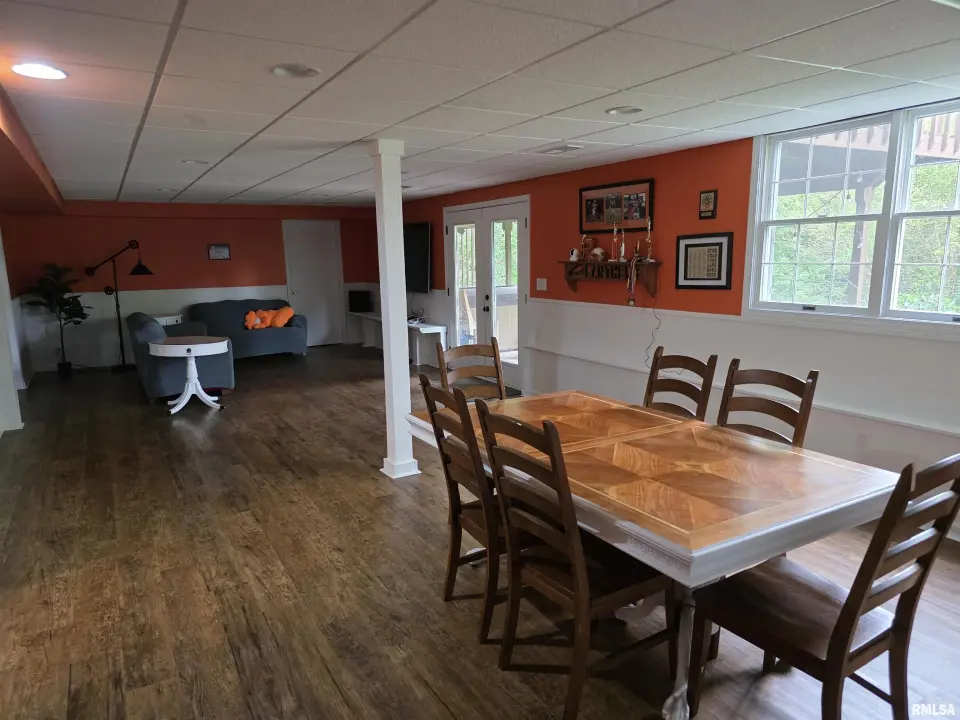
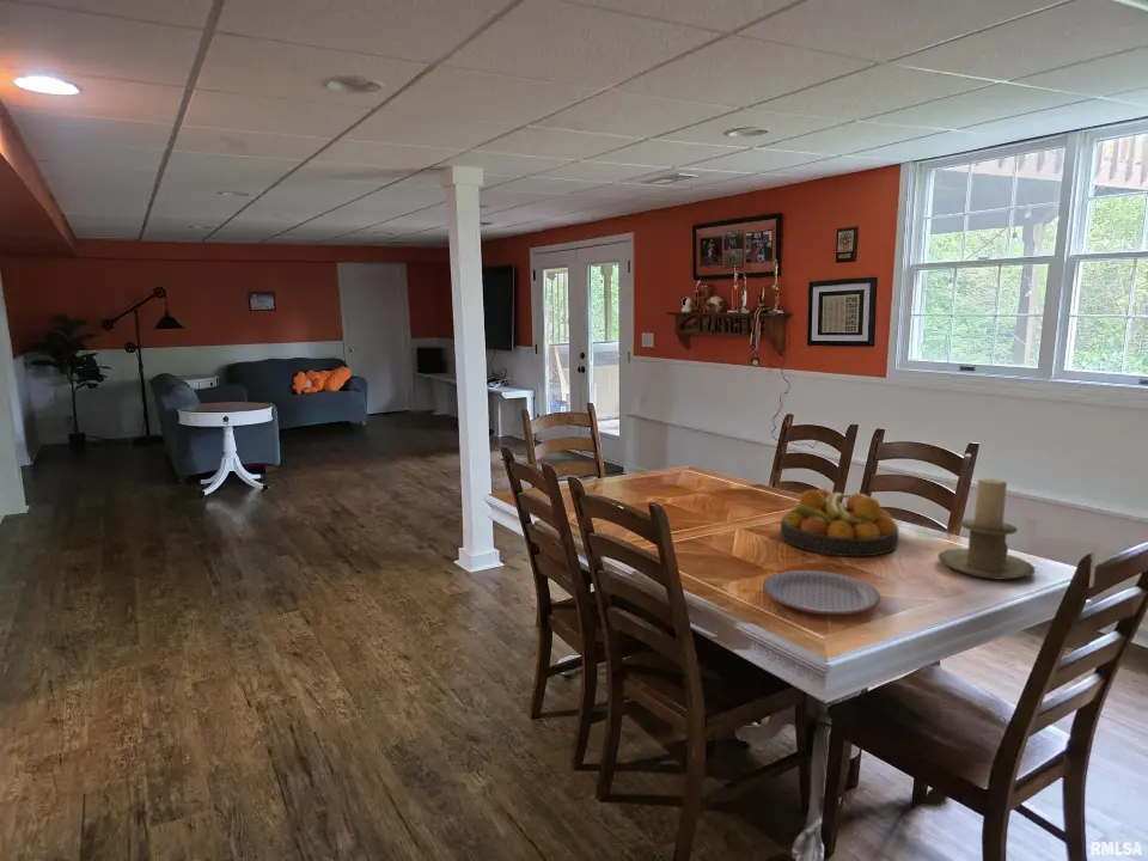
+ fruit bowl [780,488,900,557]
+ plate [762,569,881,616]
+ candle holder [936,477,1037,581]
